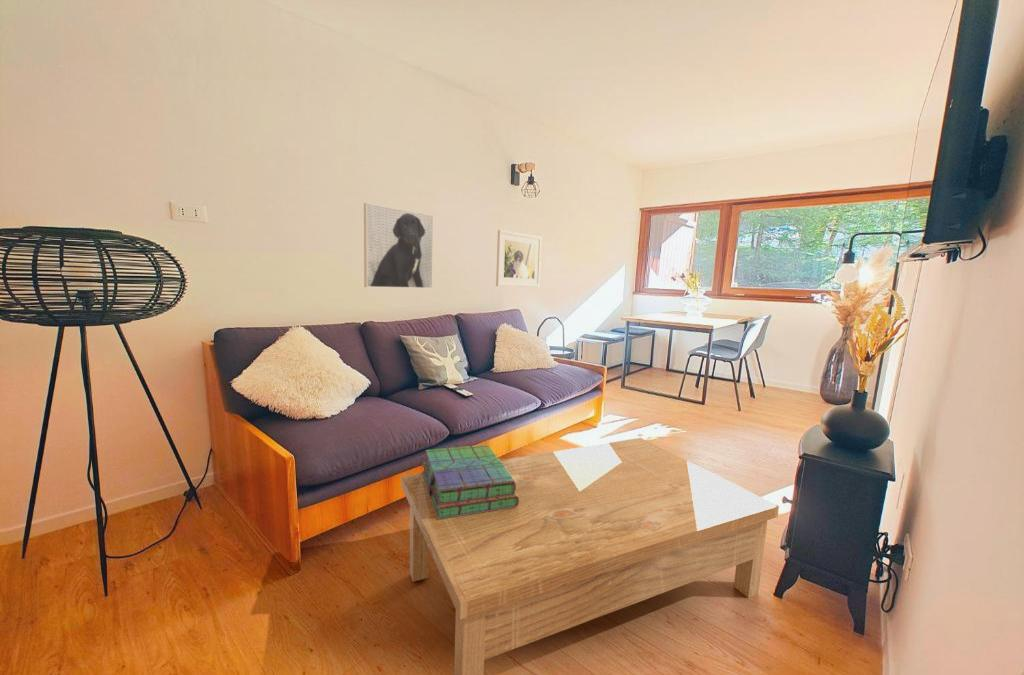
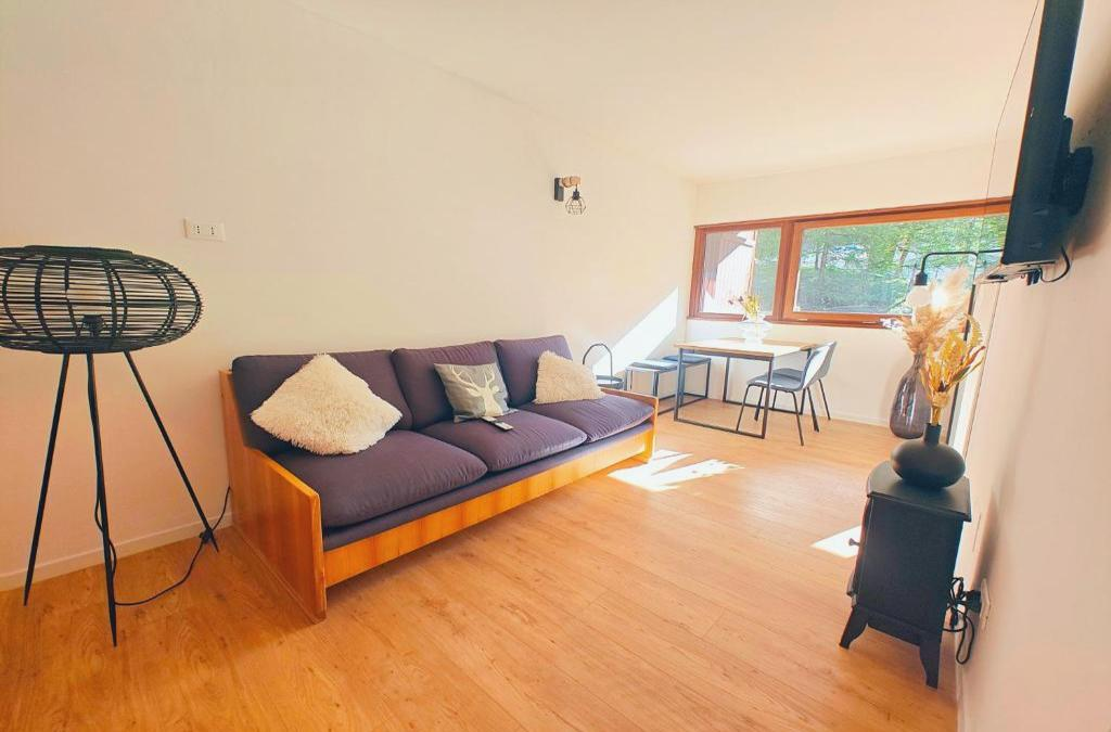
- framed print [363,202,434,289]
- stack of books [421,444,519,519]
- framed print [495,229,543,288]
- coffee table [400,437,780,675]
